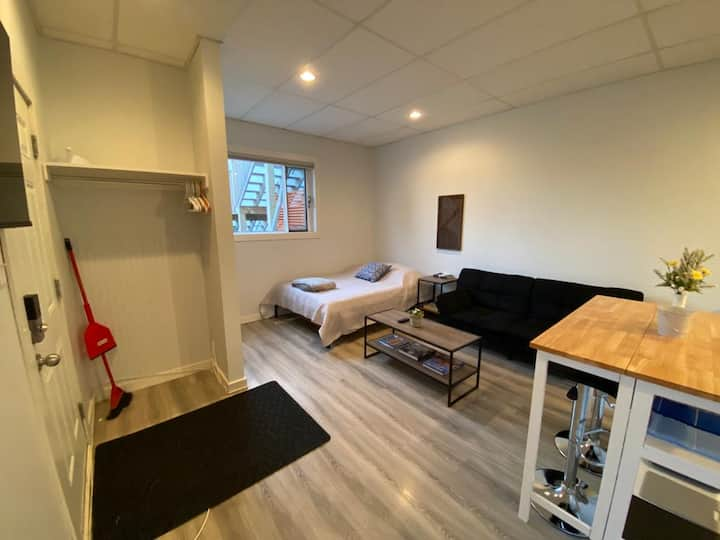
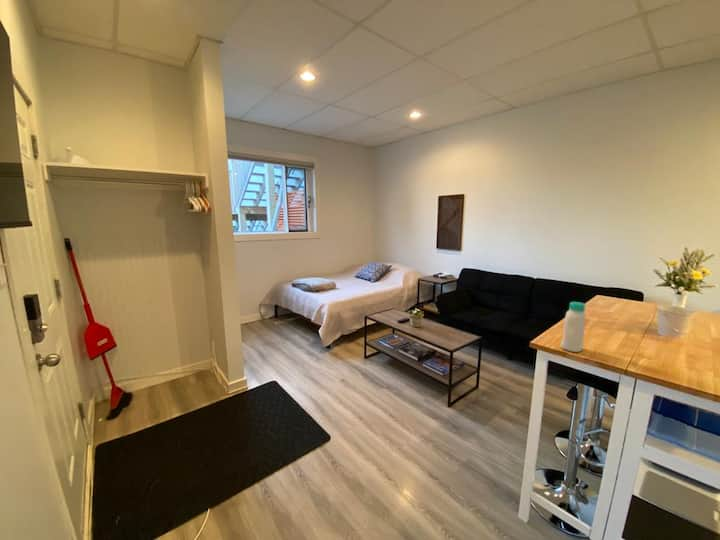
+ bottle [560,301,587,353]
